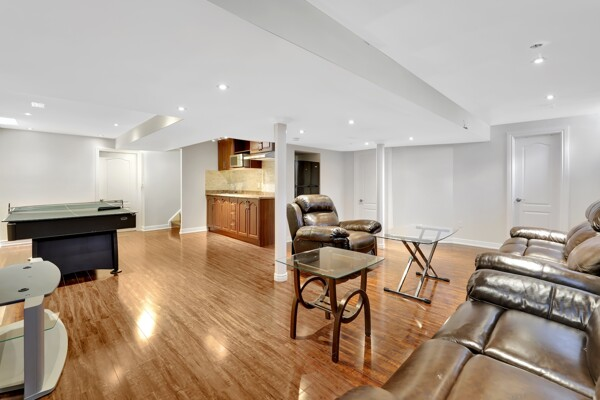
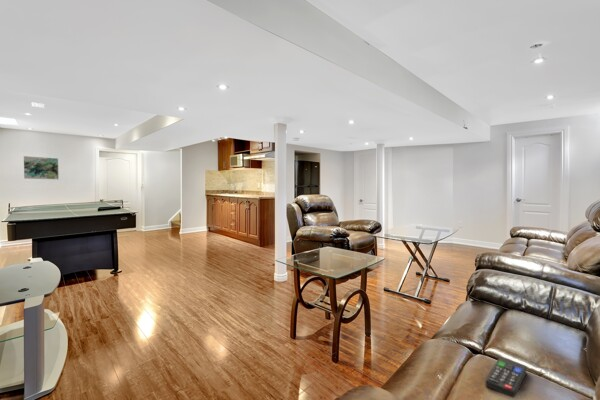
+ remote control [484,356,527,399]
+ wall art [23,155,59,180]
